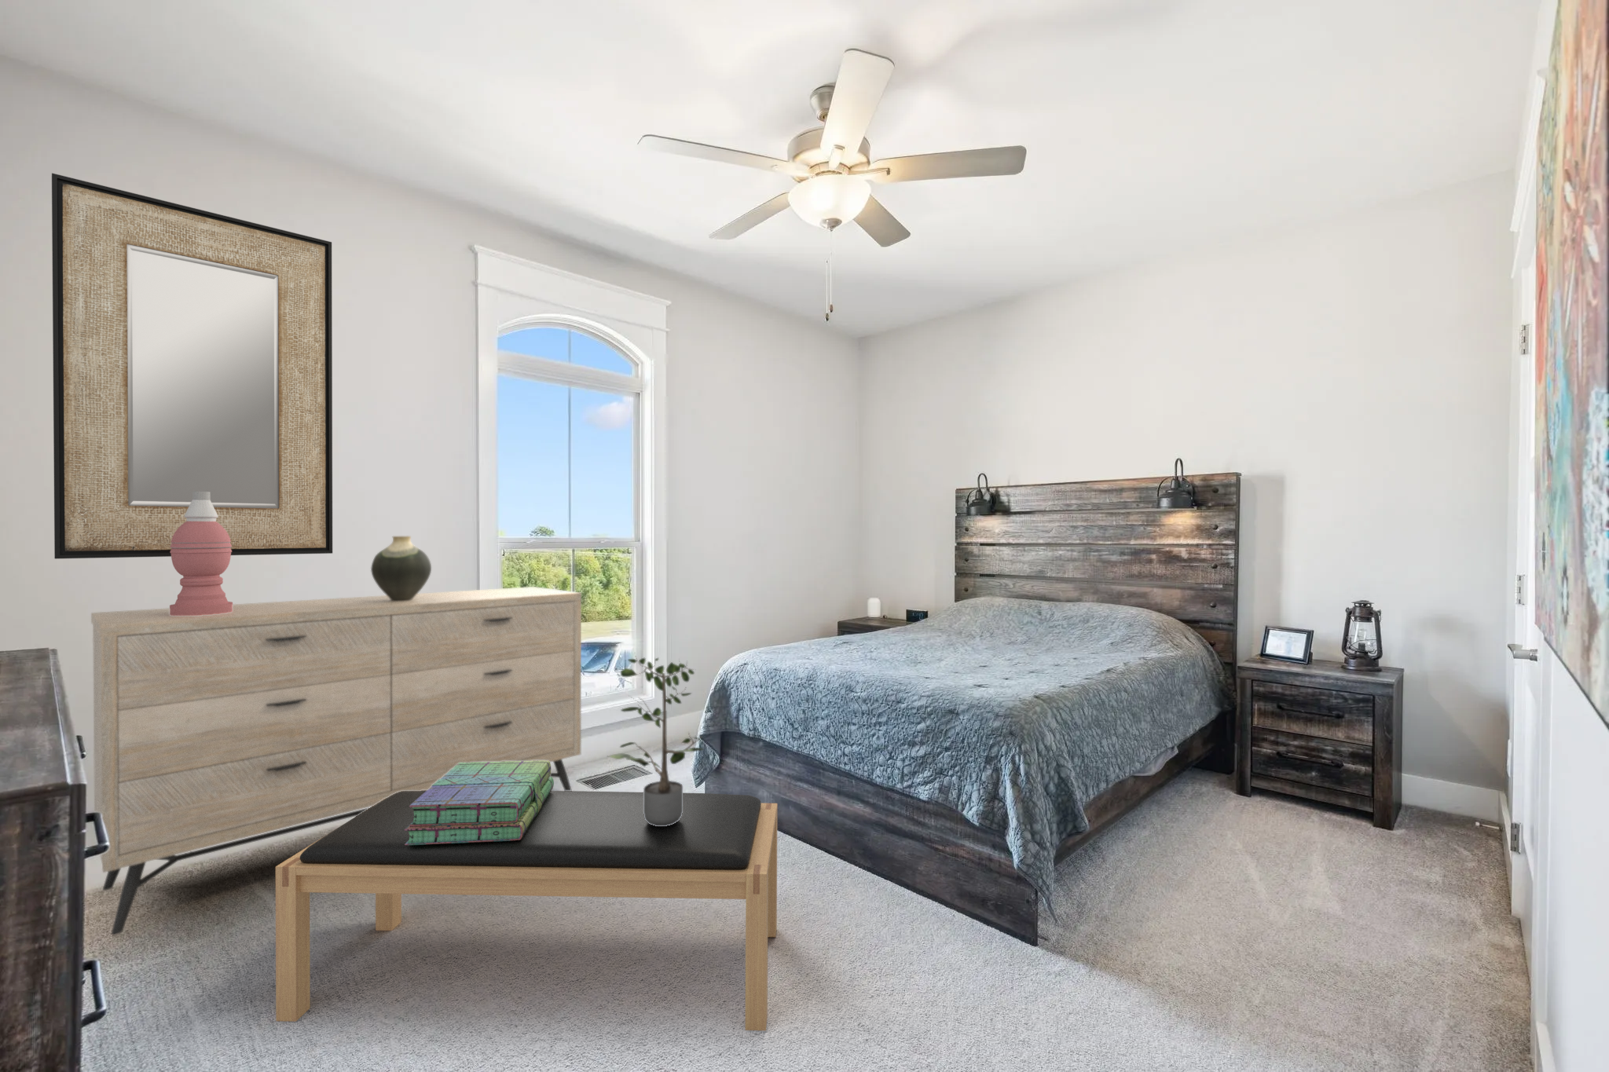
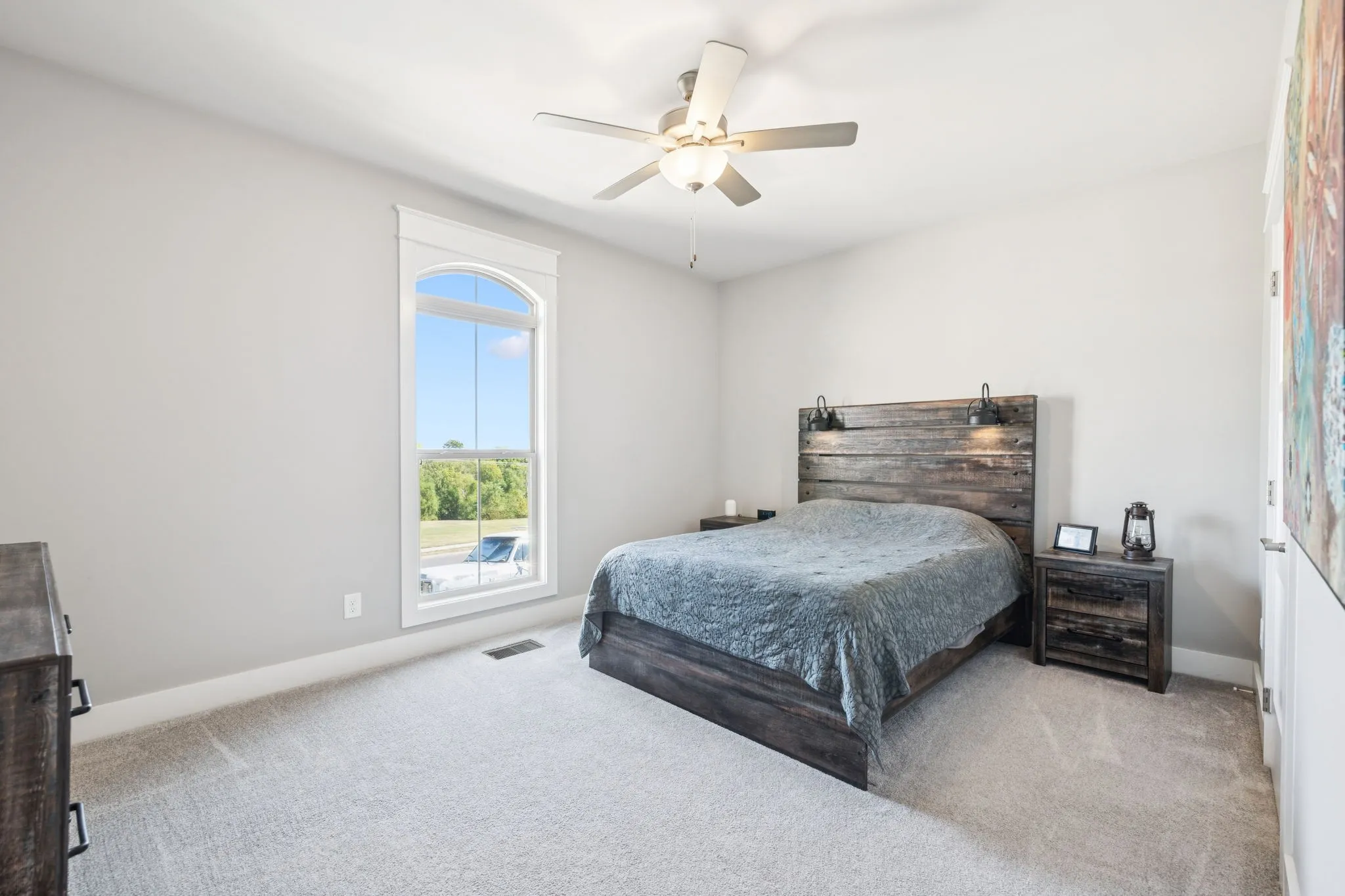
- vase [370,536,432,601]
- bench [275,790,779,1031]
- home mirror [51,172,333,560]
- table lamp [169,492,233,616]
- potted plant [608,652,705,827]
- stack of books [404,760,555,846]
- dresser [91,586,583,936]
